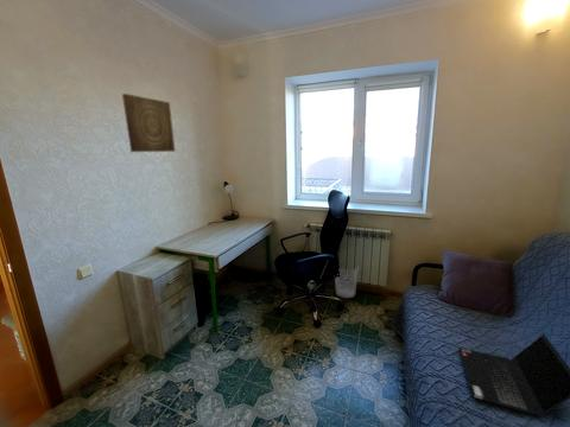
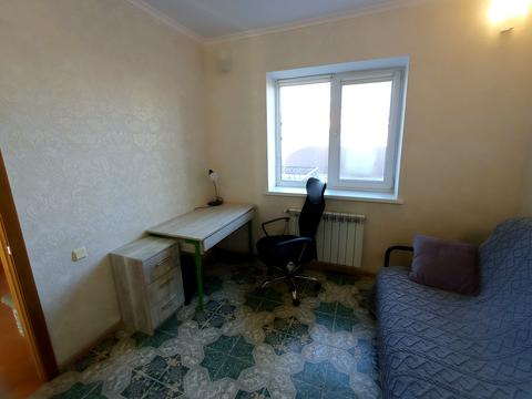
- wall art [121,93,176,153]
- laptop computer [457,333,570,420]
- wastebasket [334,266,360,299]
